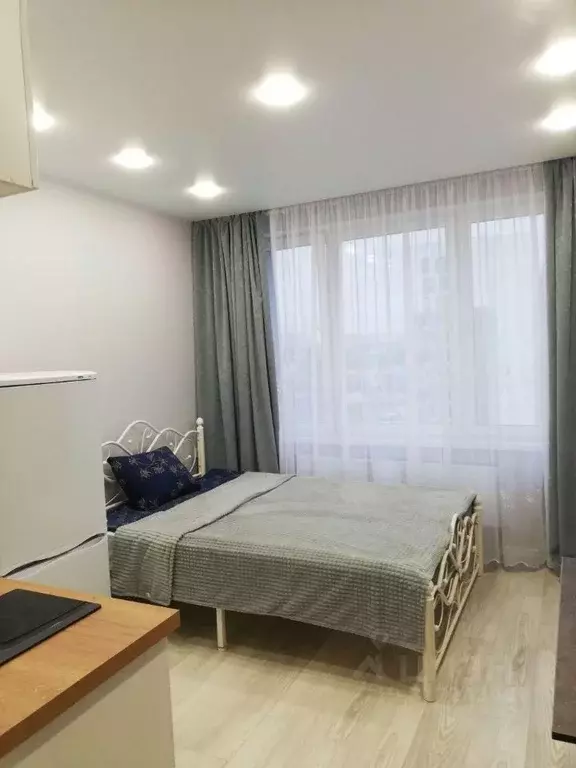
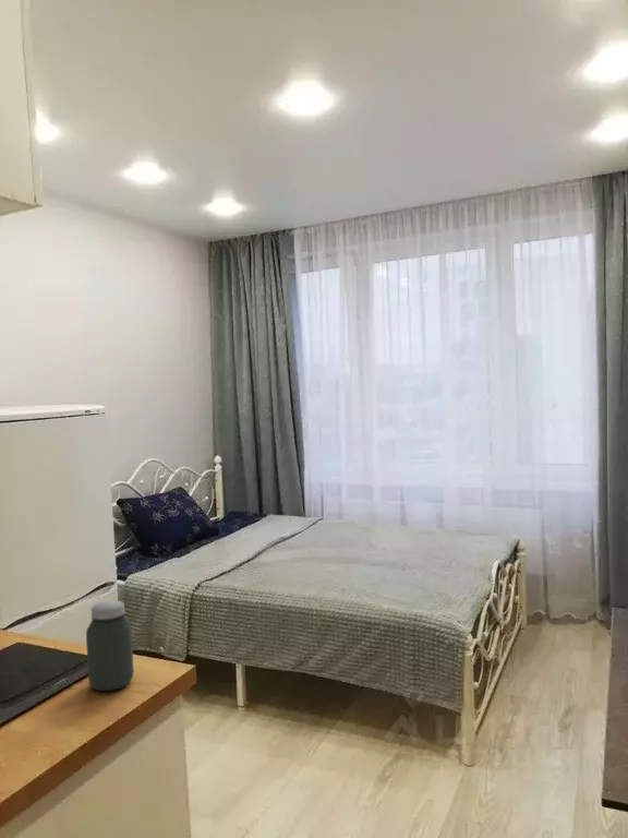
+ jar [85,600,134,692]
